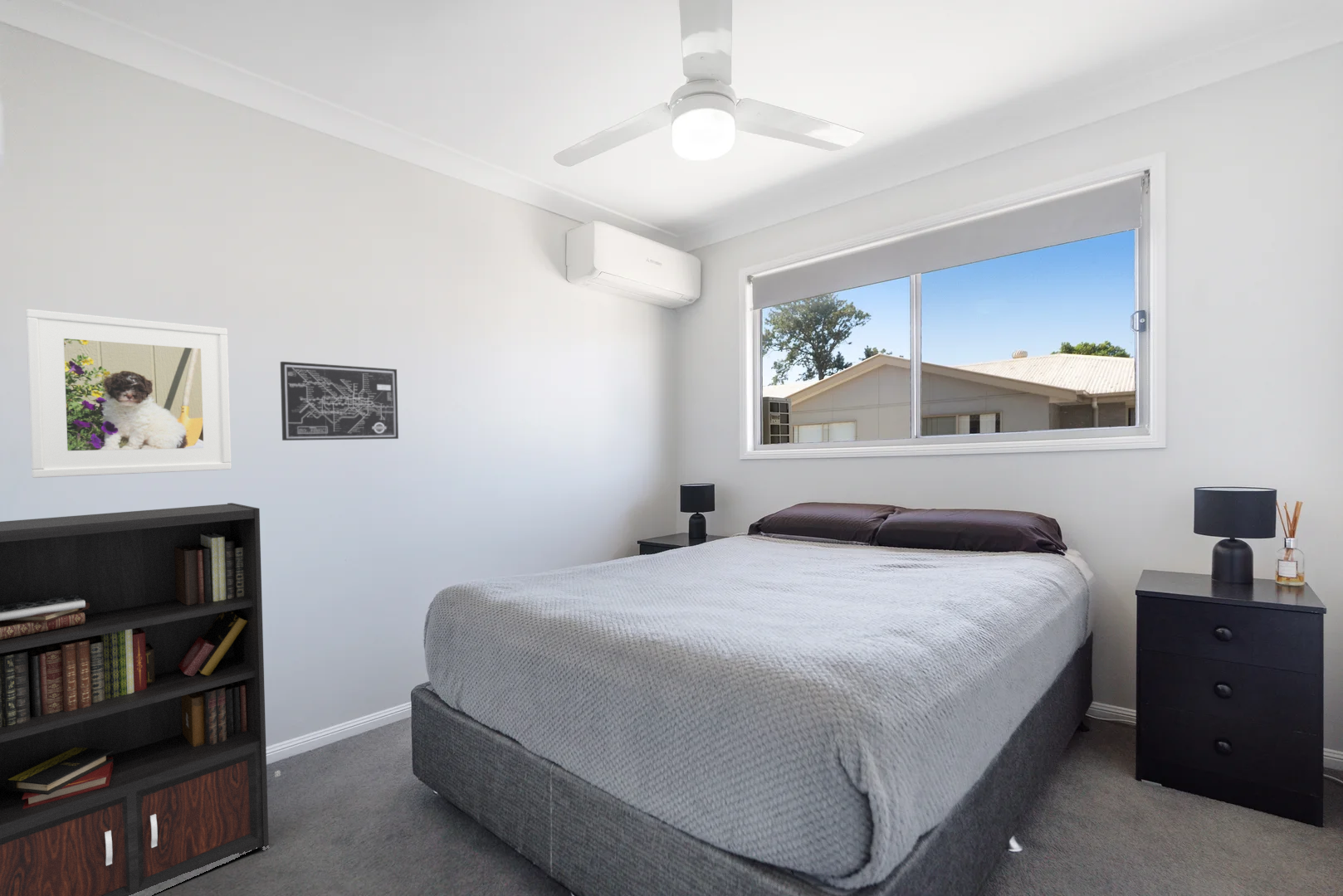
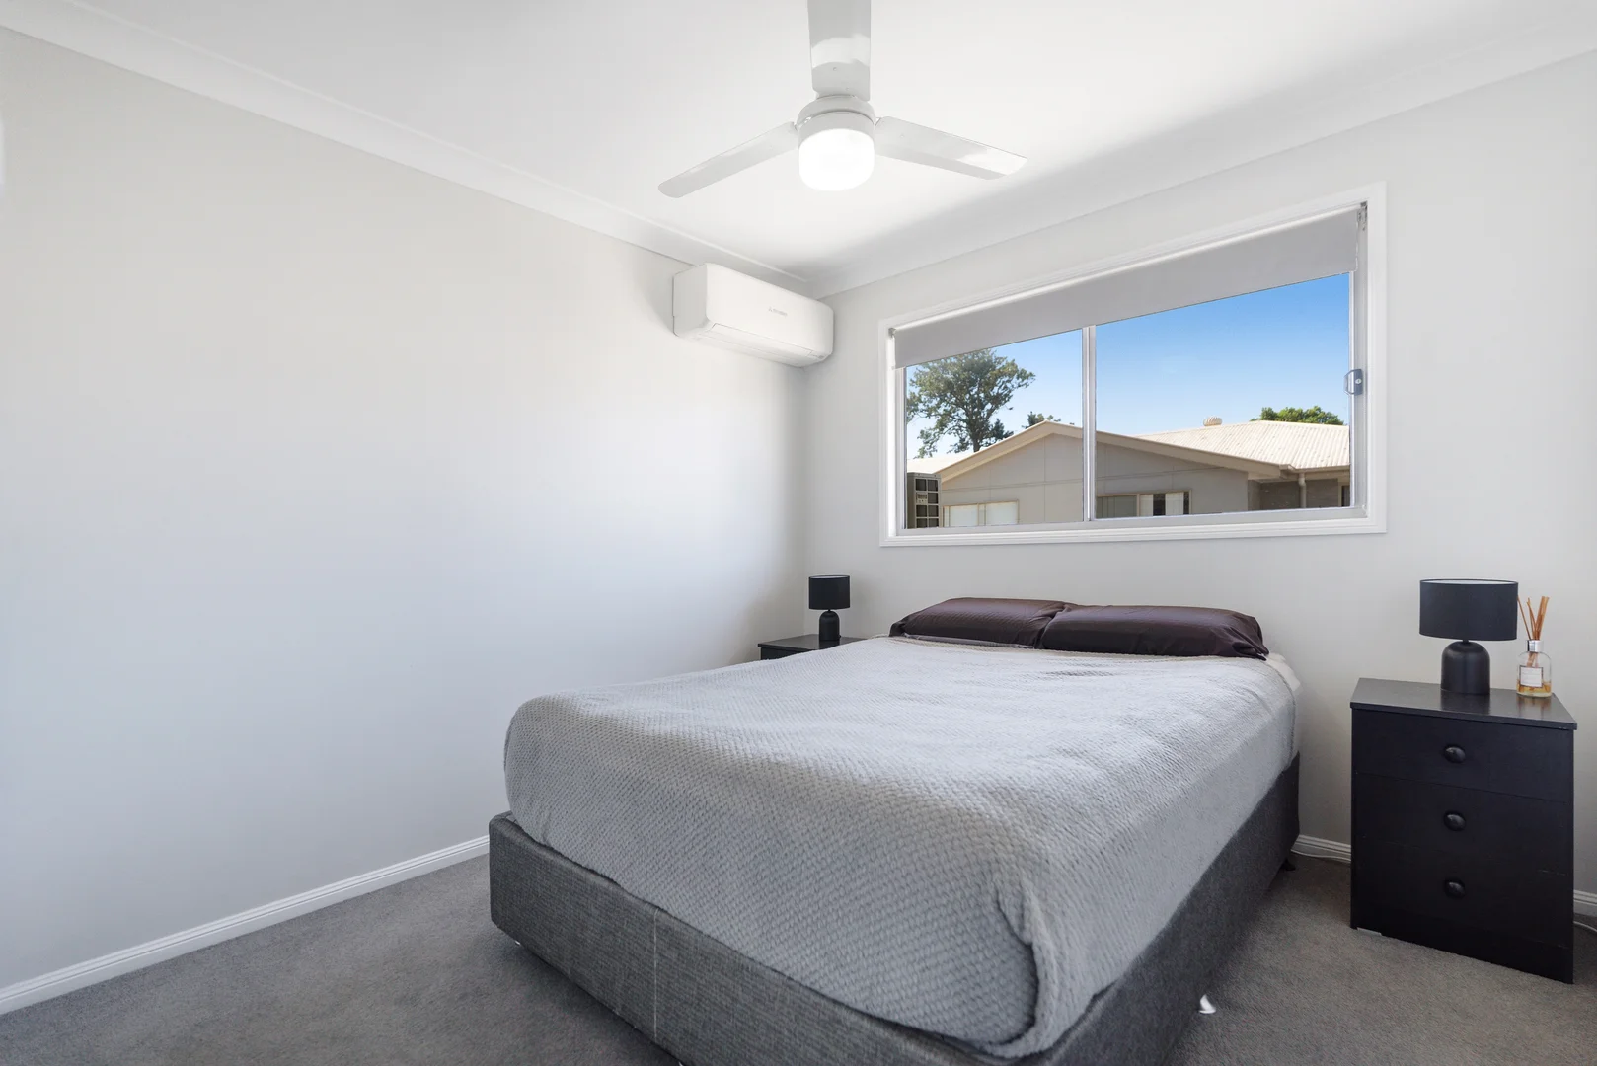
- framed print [25,309,232,479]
- bookcase [0,502,281,896]
- wall art [280,361,399,441]
